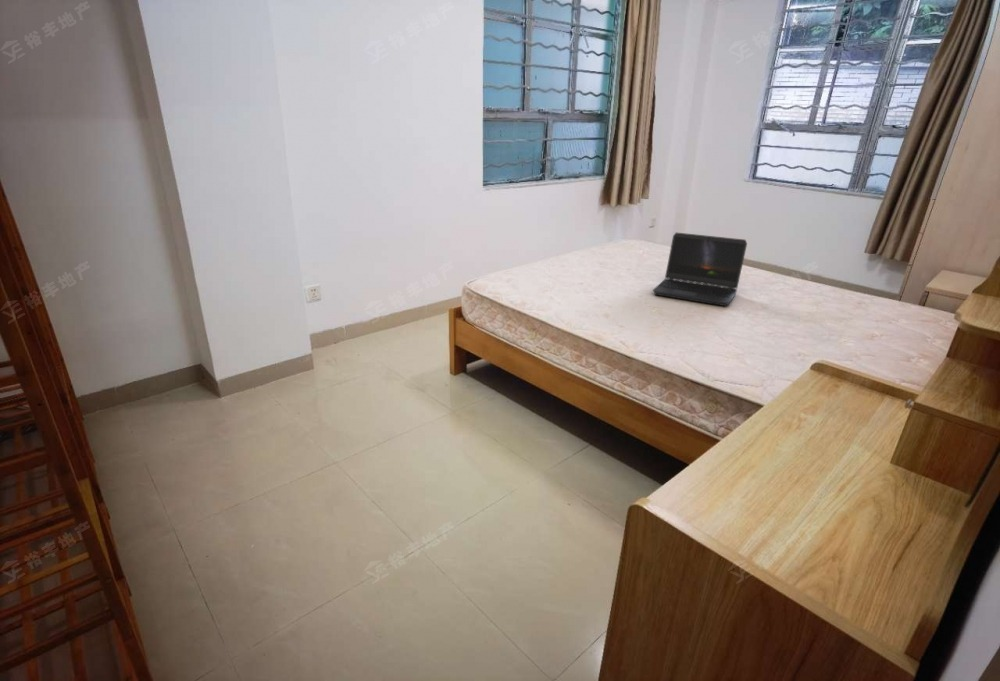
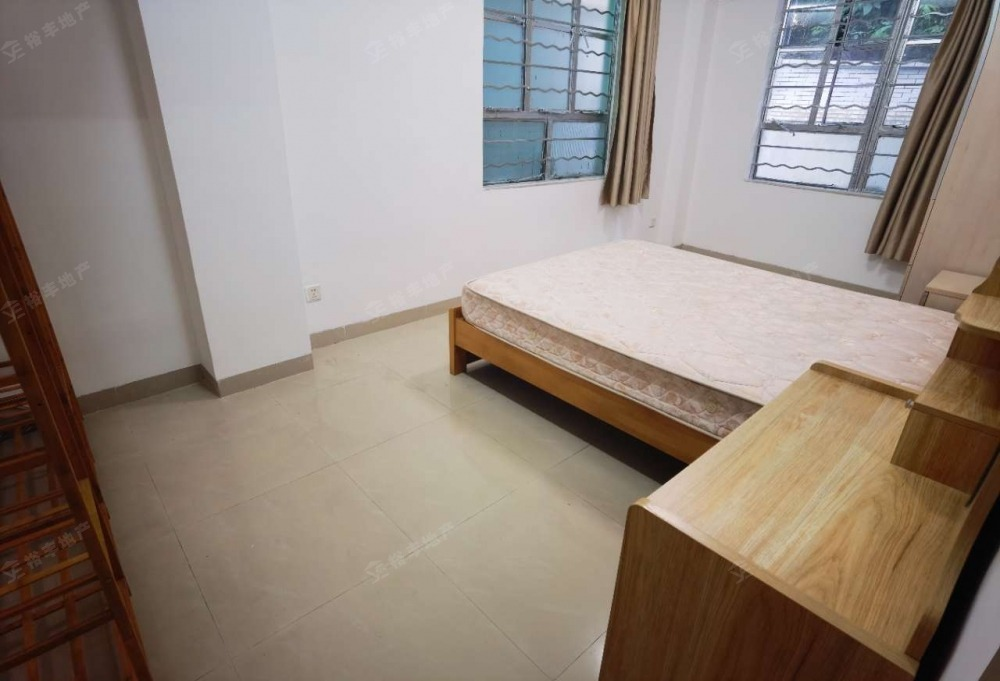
- laptop computer [652,232,748,307]
